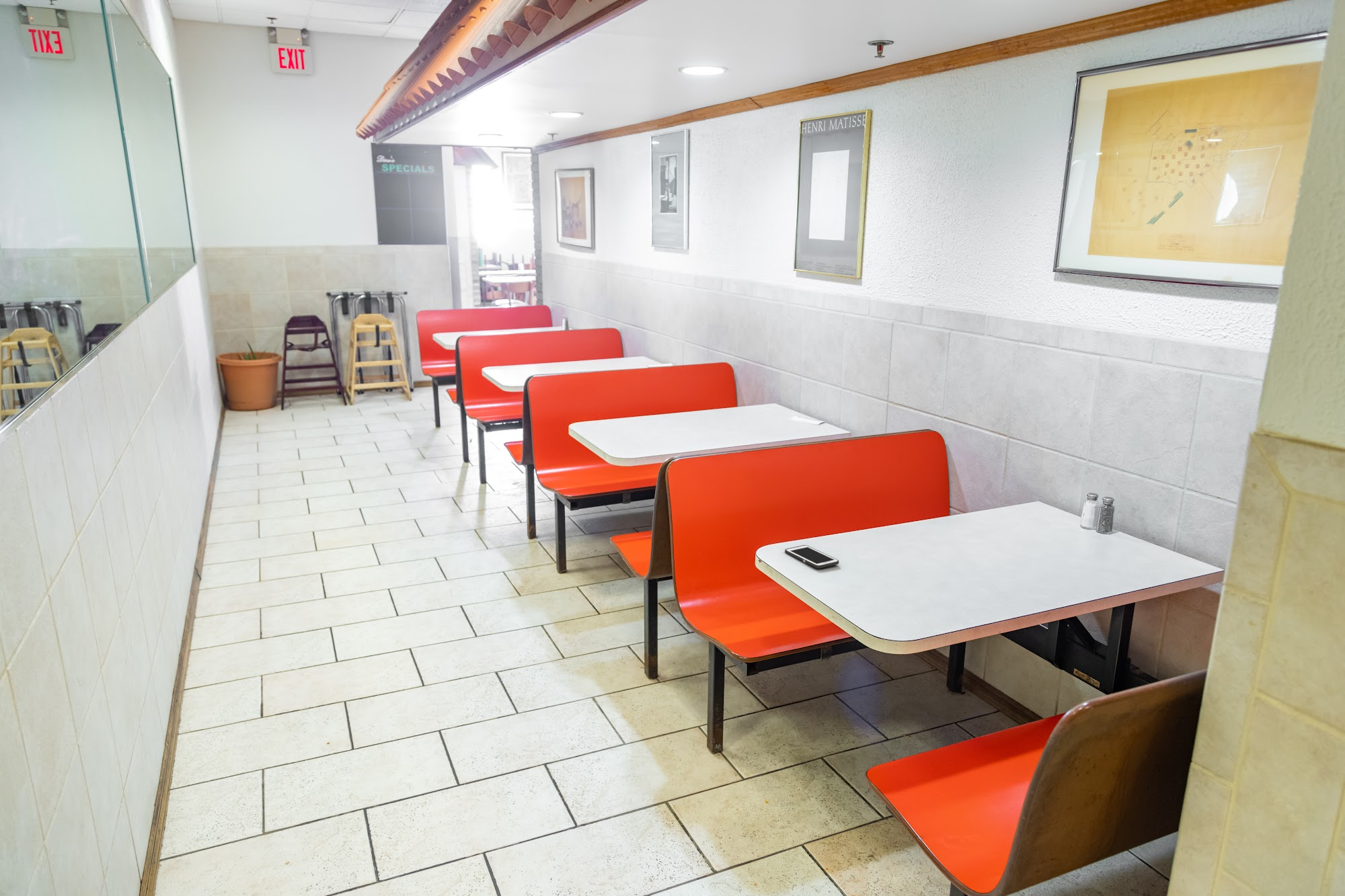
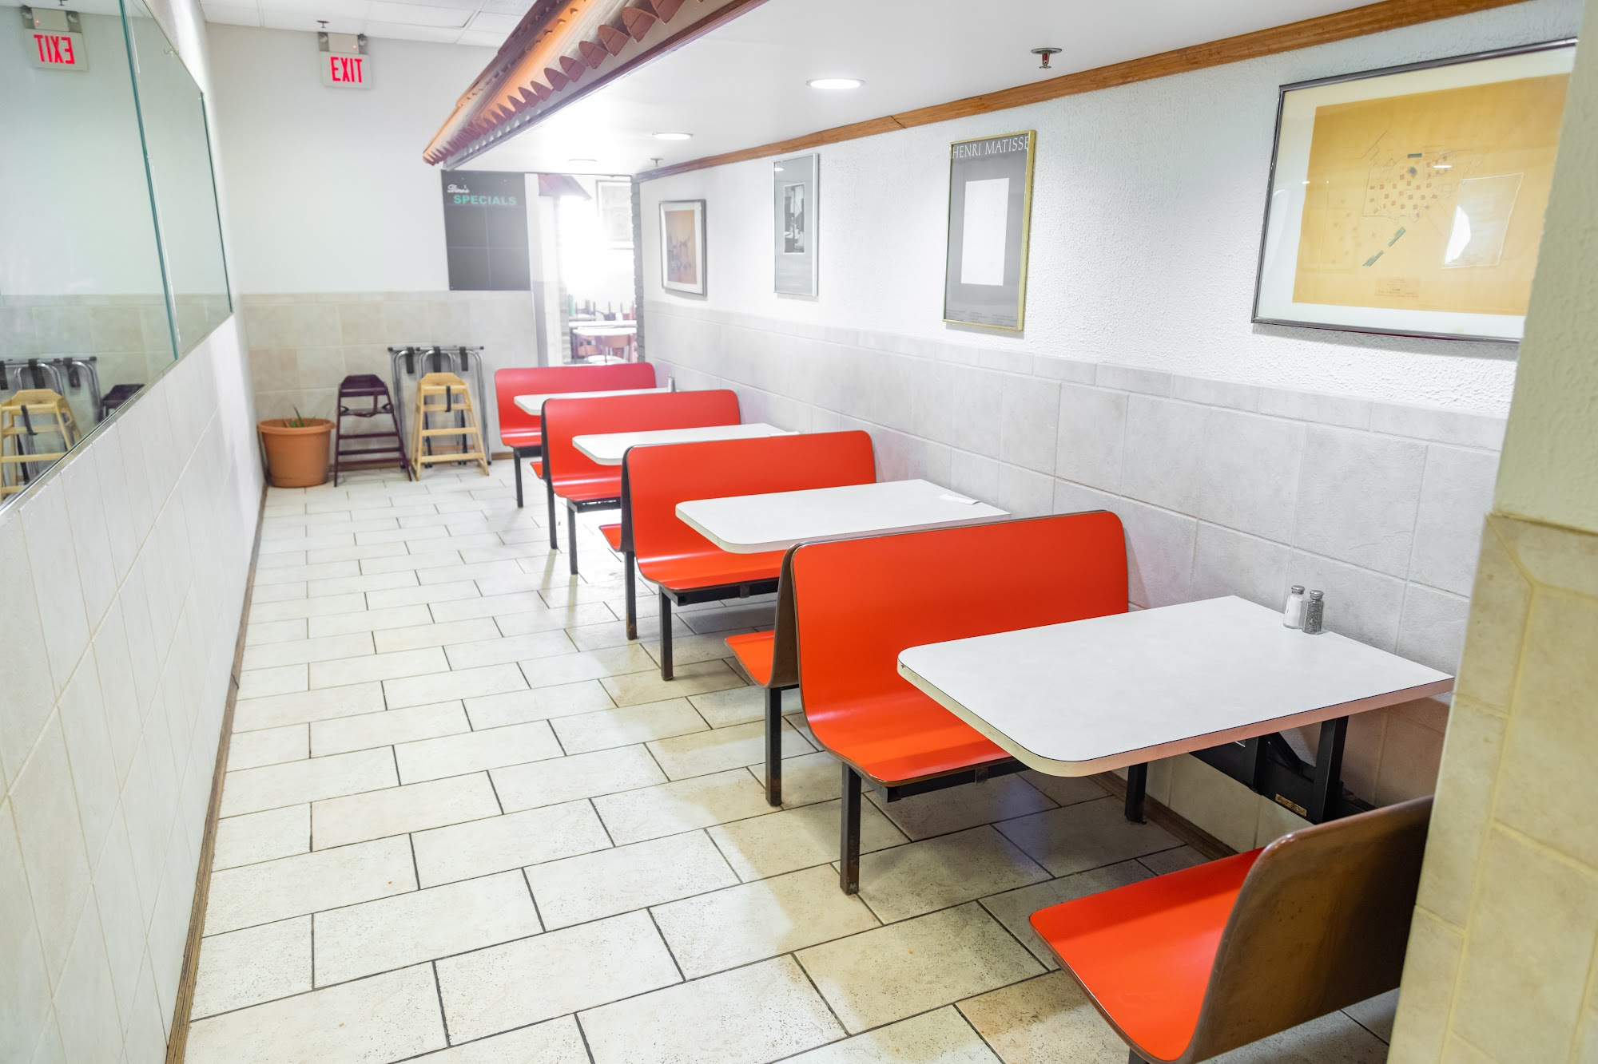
- cell phone [784,544,839,569]
